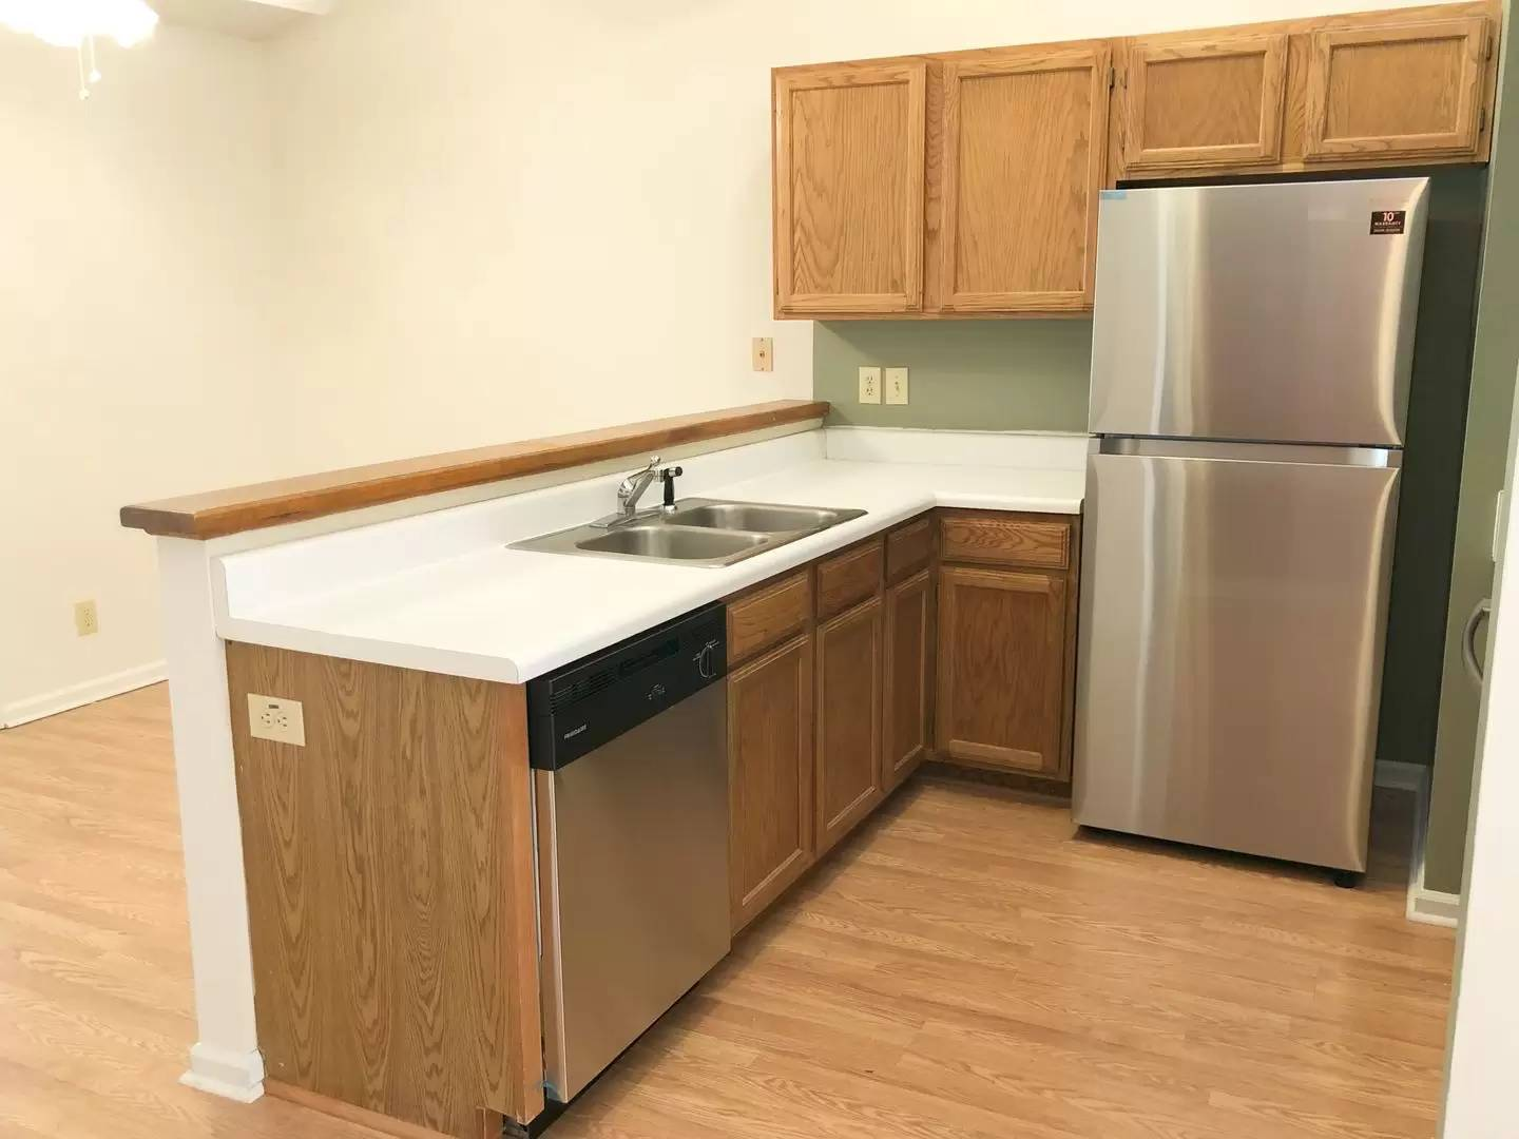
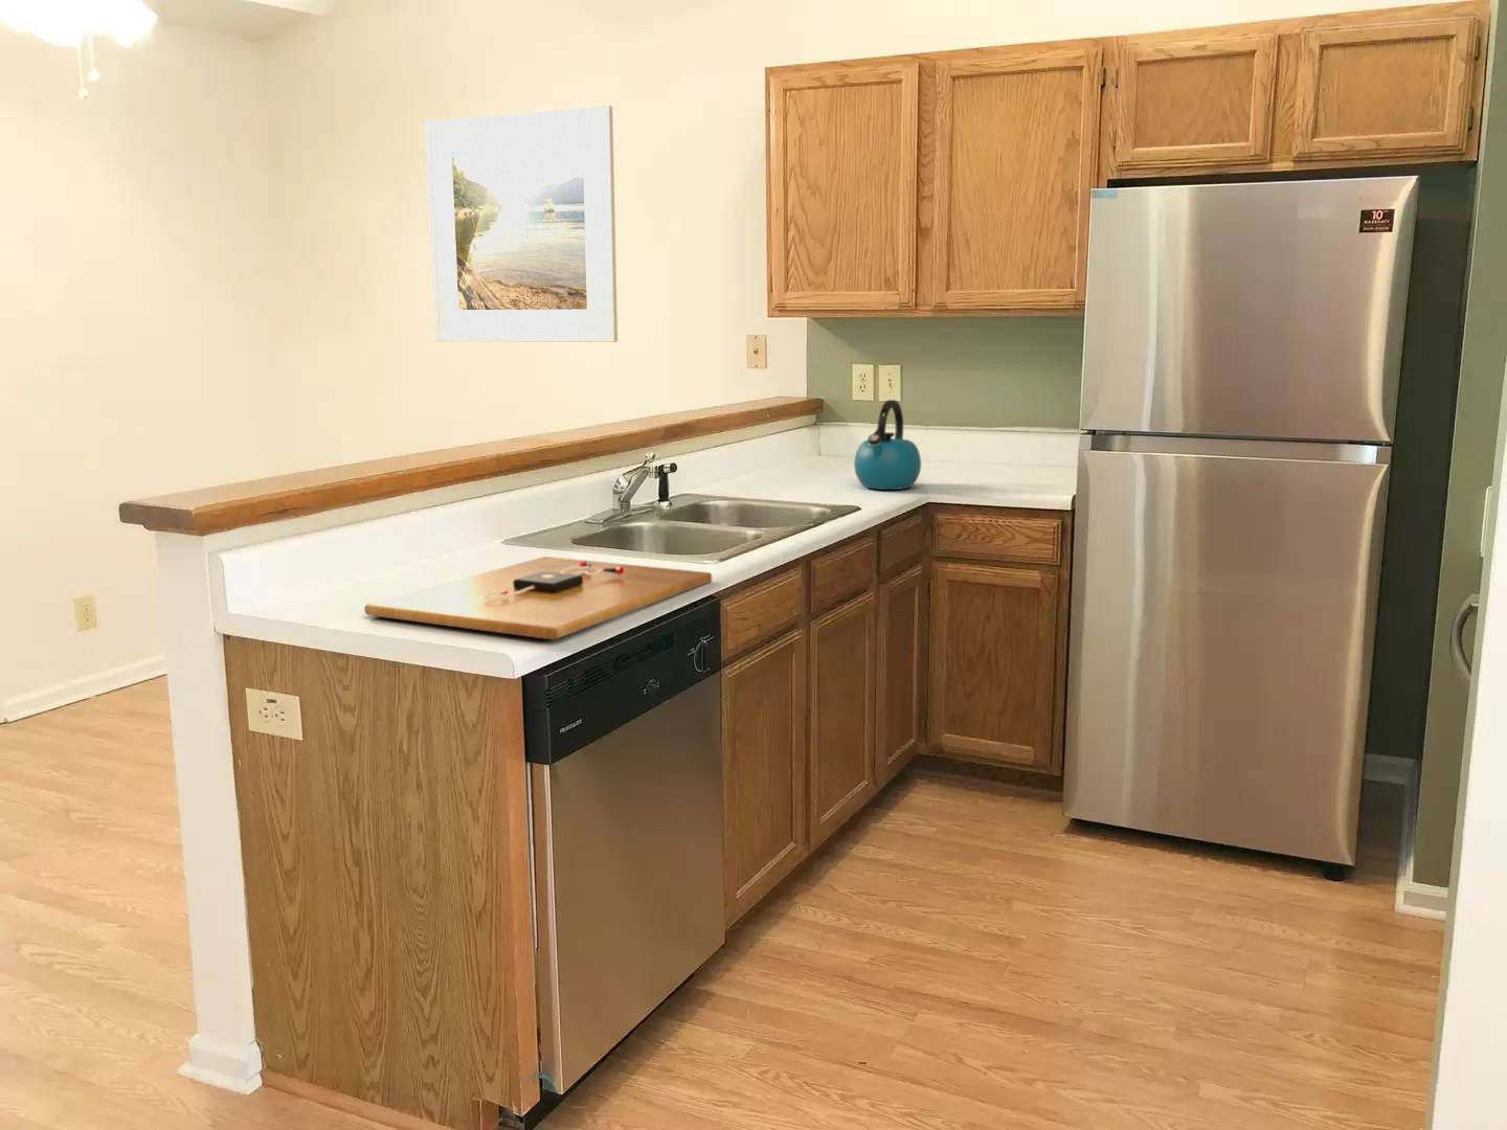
+ kettle [853,399,922,490]
+ cutting board [363,556,713,641]
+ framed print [424,104,618,343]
